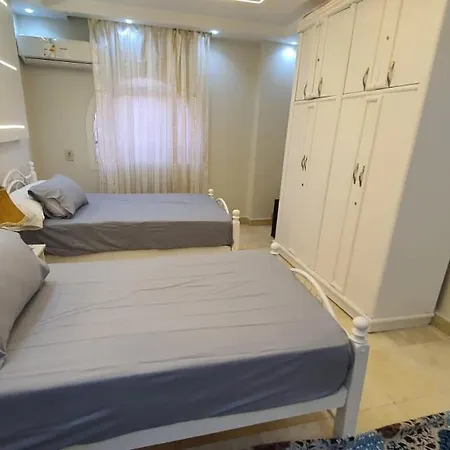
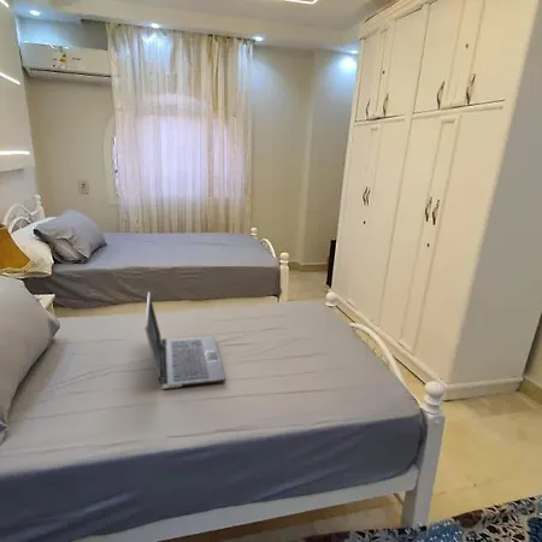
+ laptop computer [143,290,226,390]
